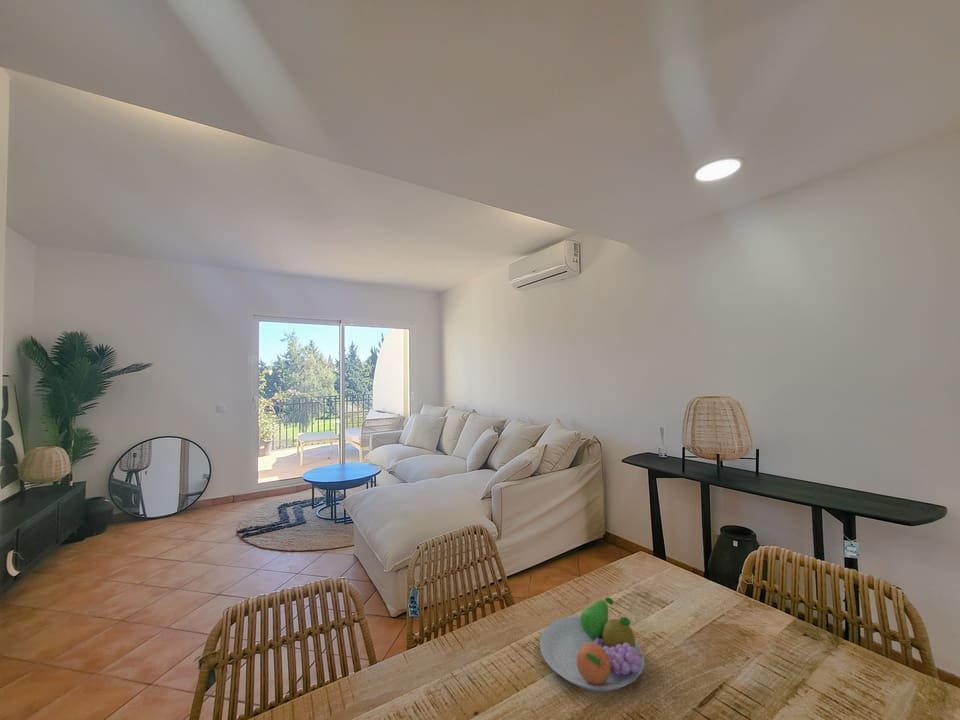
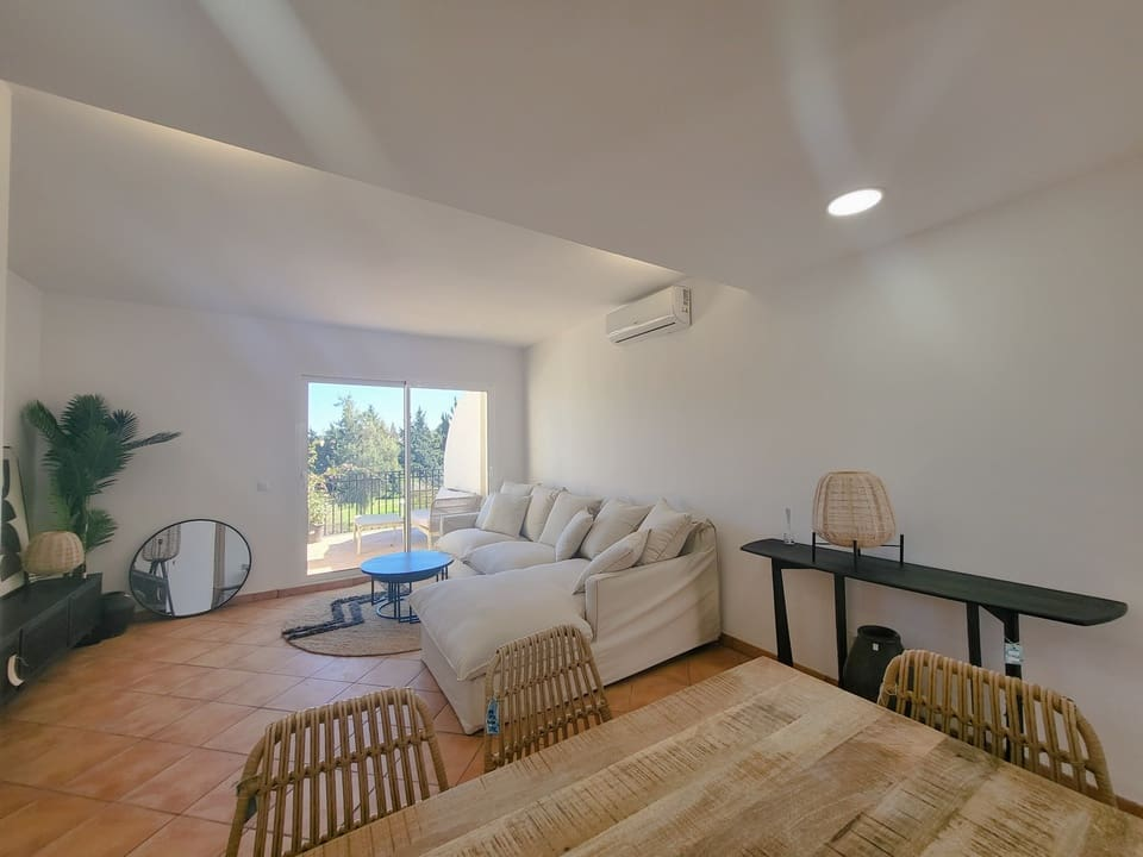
- fruit bowl [539,596,646,693]
